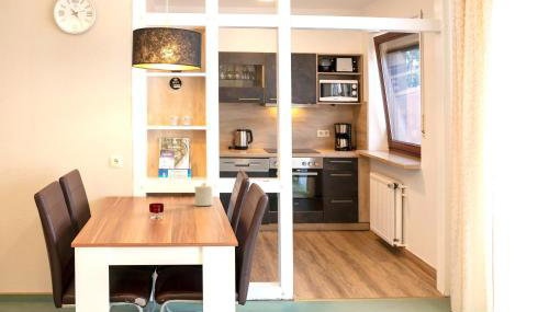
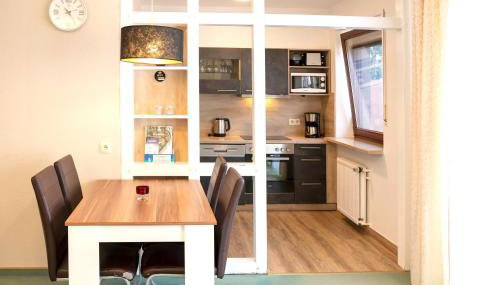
- candle [193,182,214,207]
